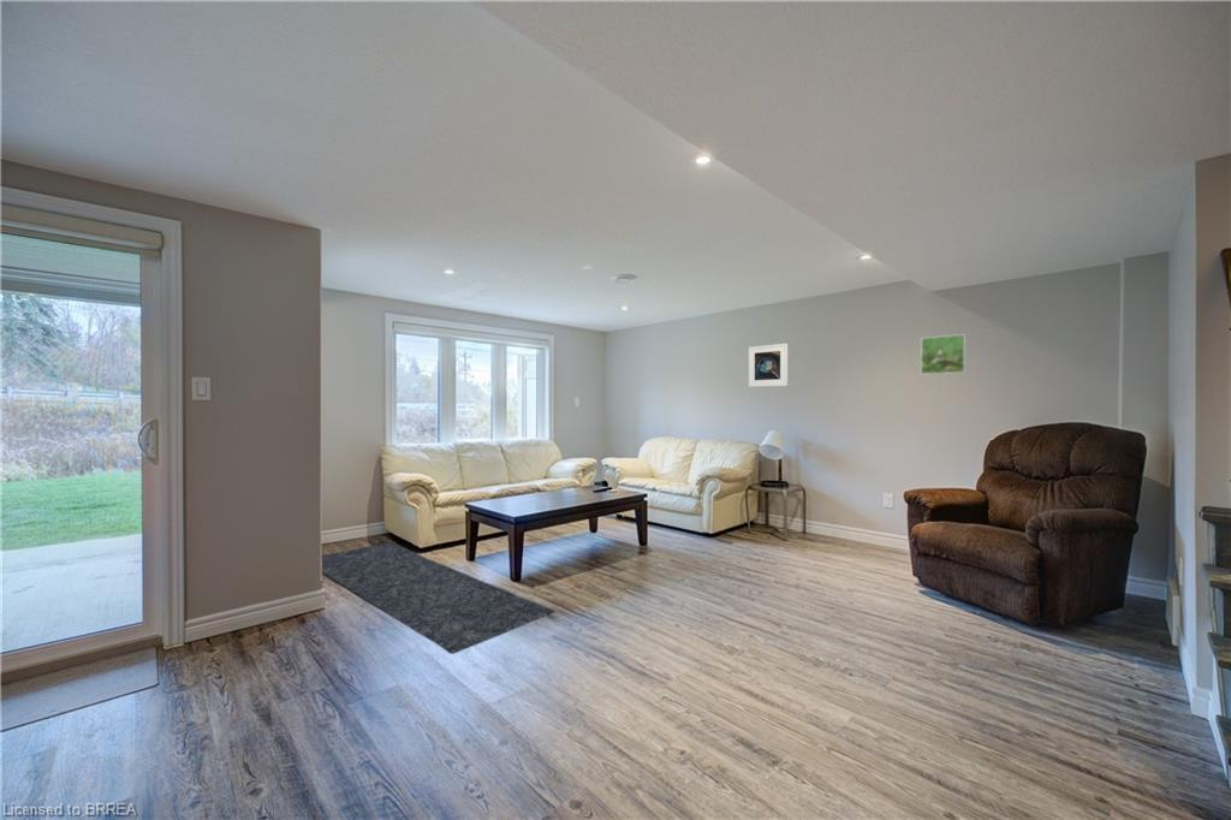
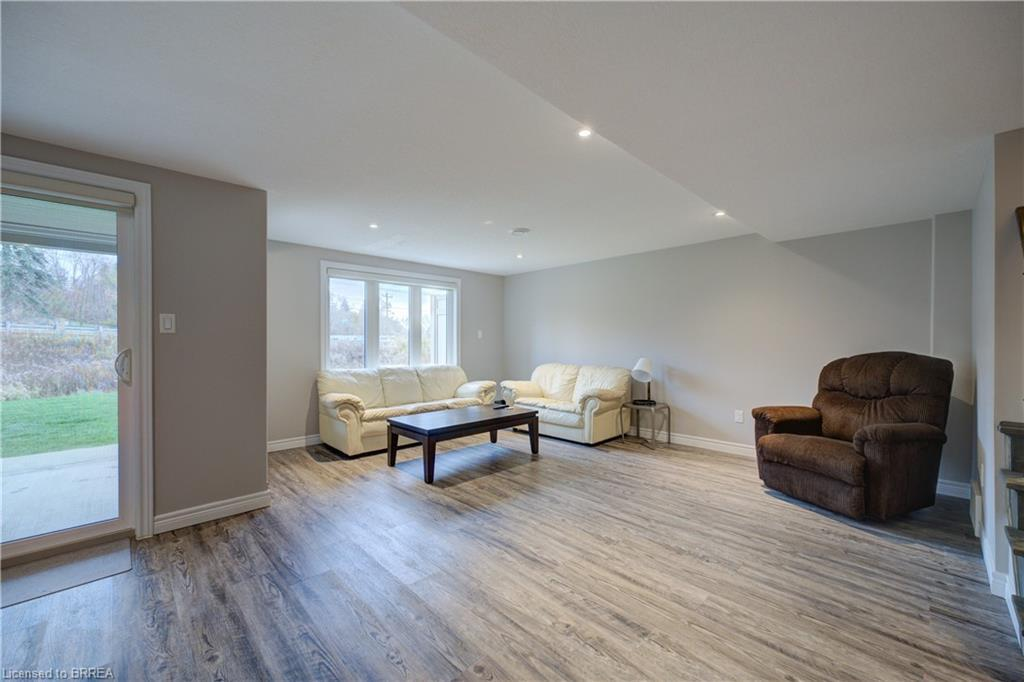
- rug [321,541,557,655]
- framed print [748,343,789,388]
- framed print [920,333,967,375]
